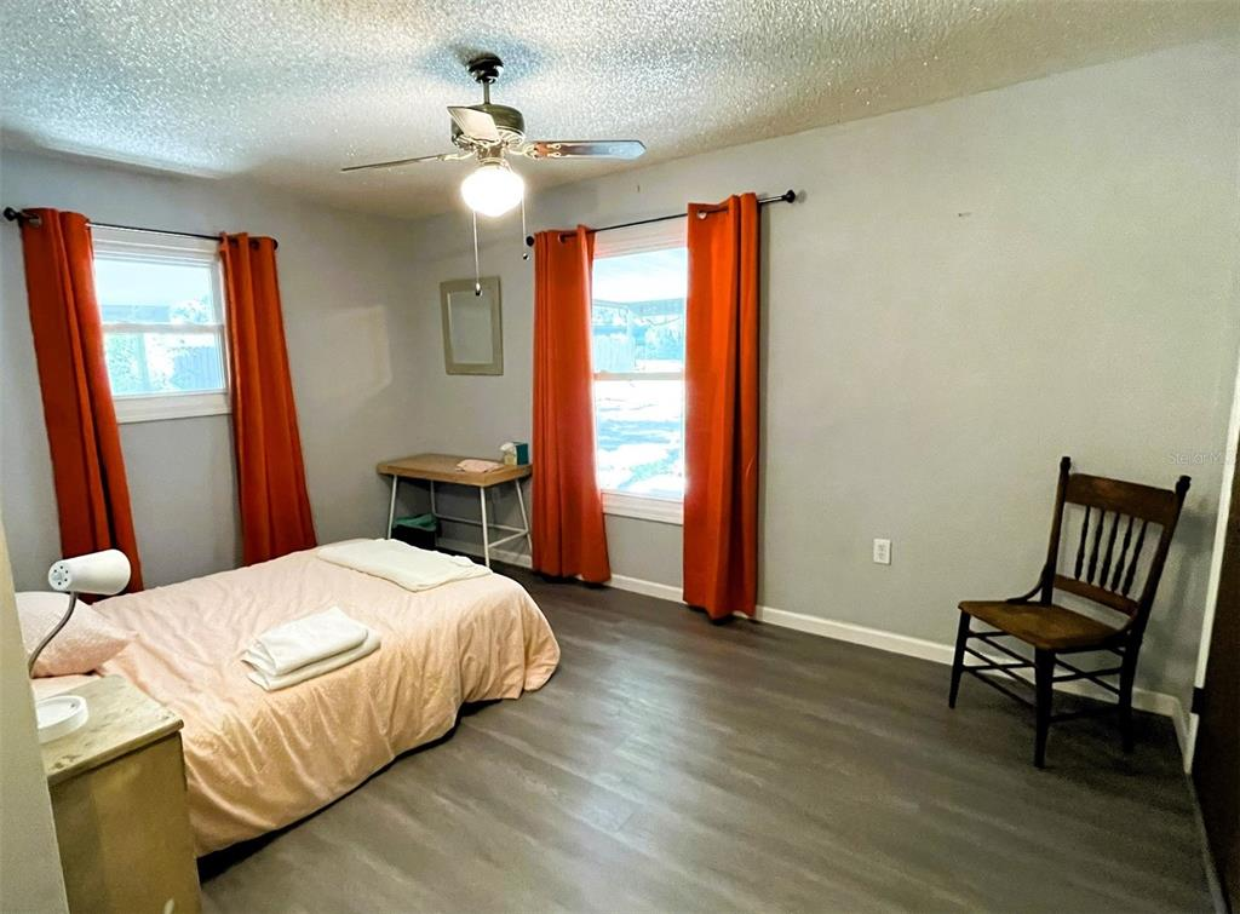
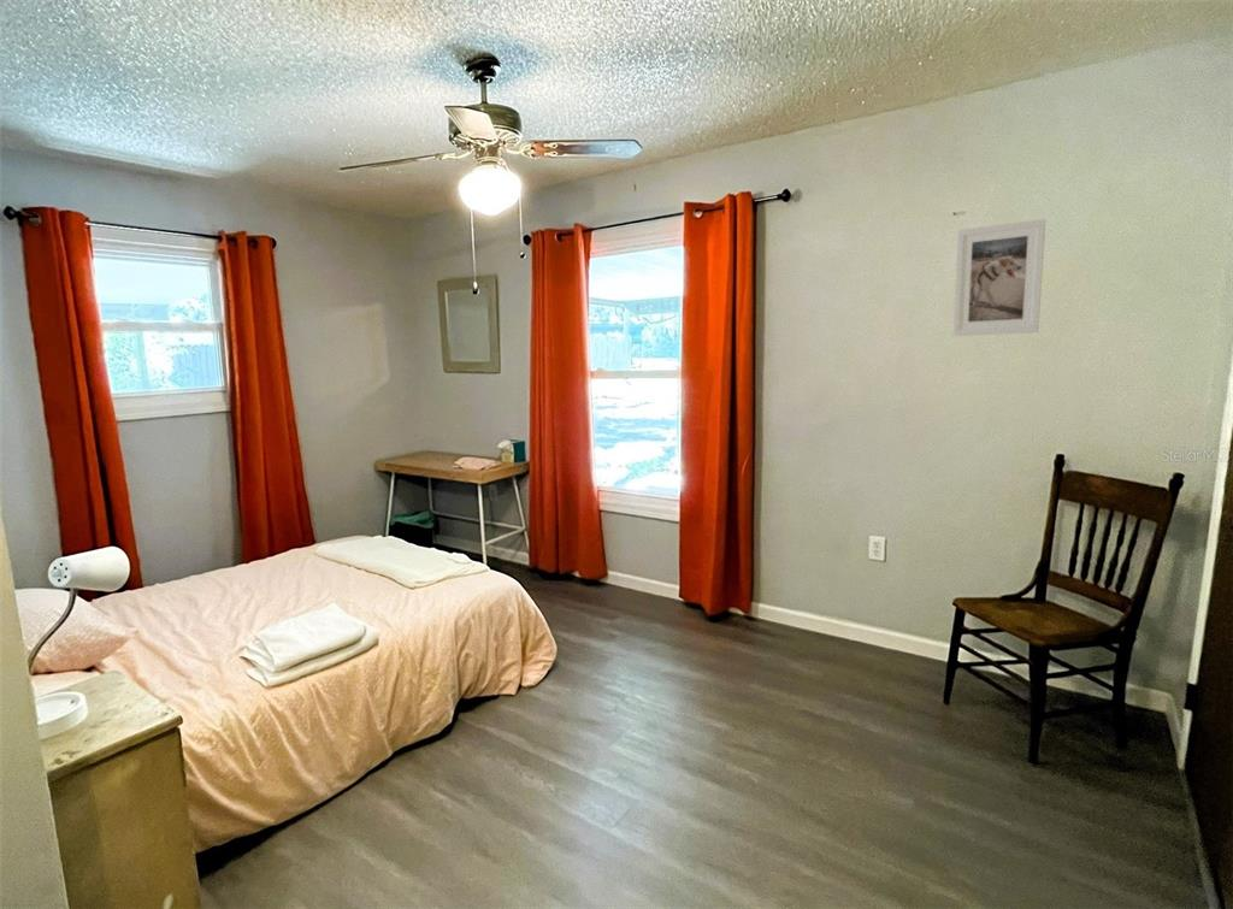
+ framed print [951,218,1046,337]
